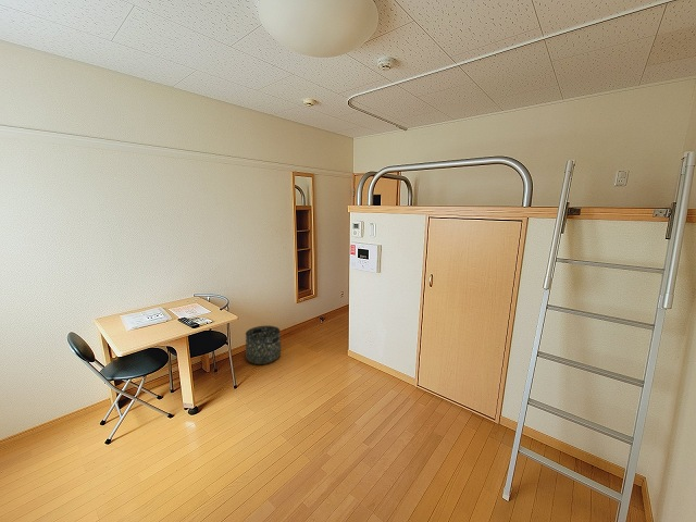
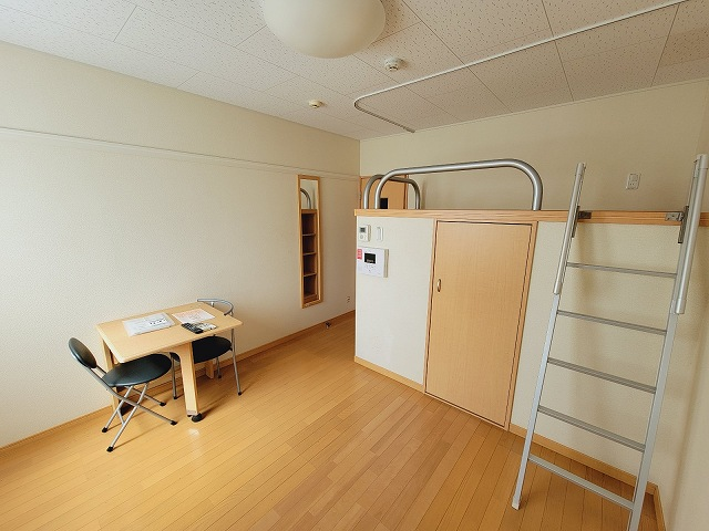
- basket [245,325,282,365]
